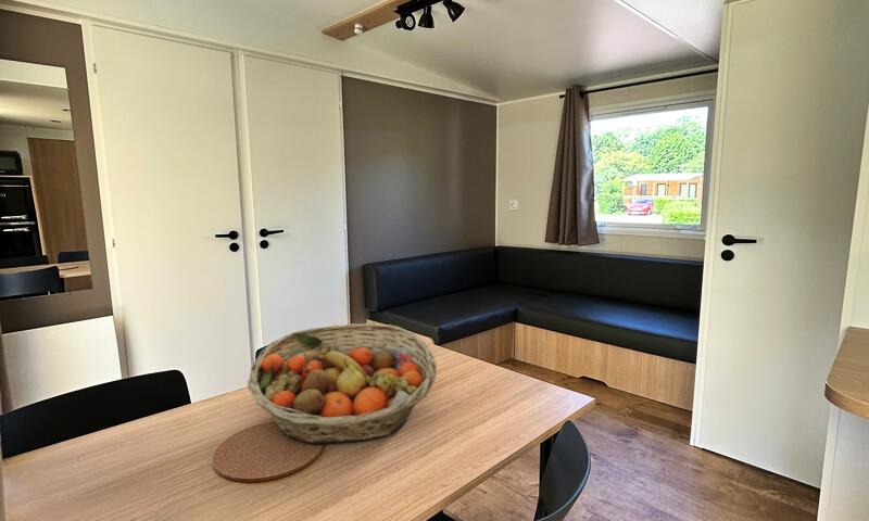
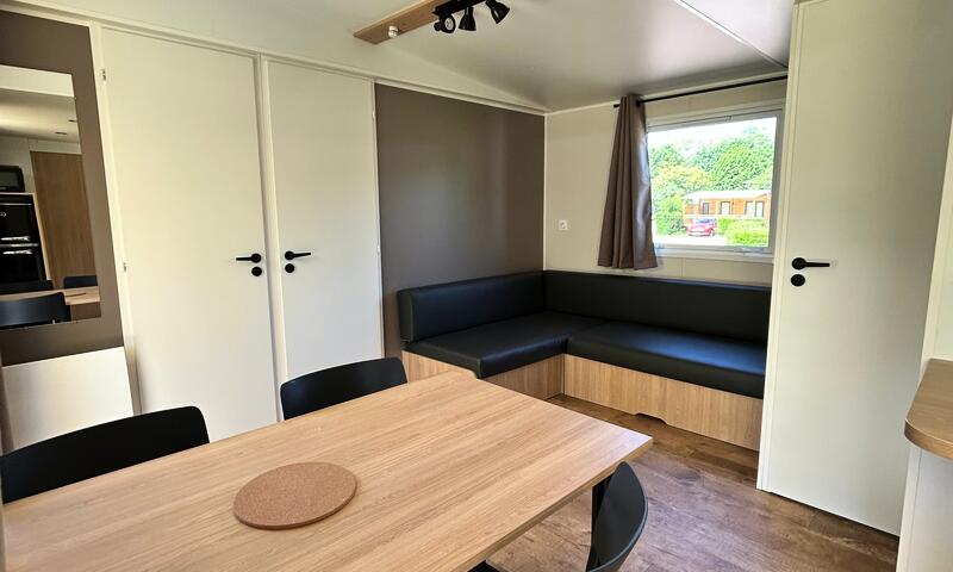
- fruit basket [247,322,438,445]
